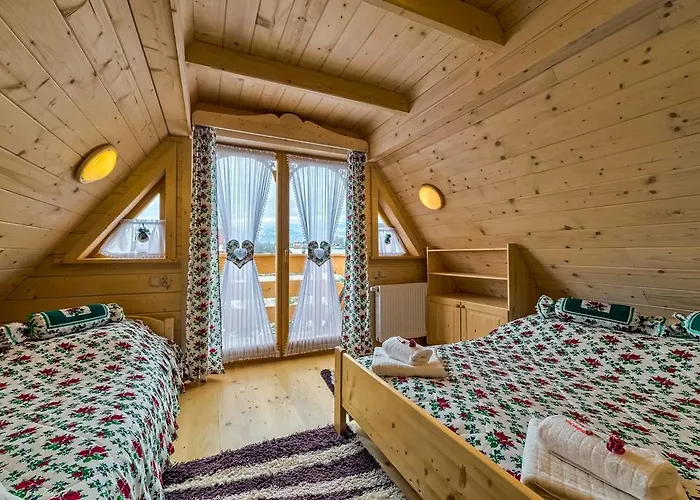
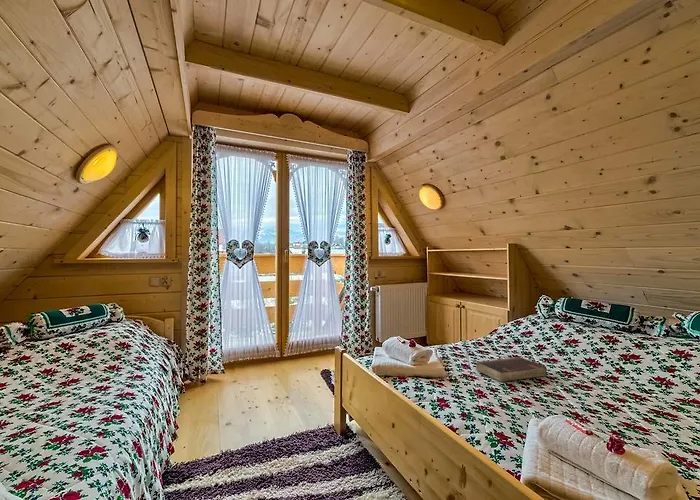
+ hardback book [475,356,547,383]
